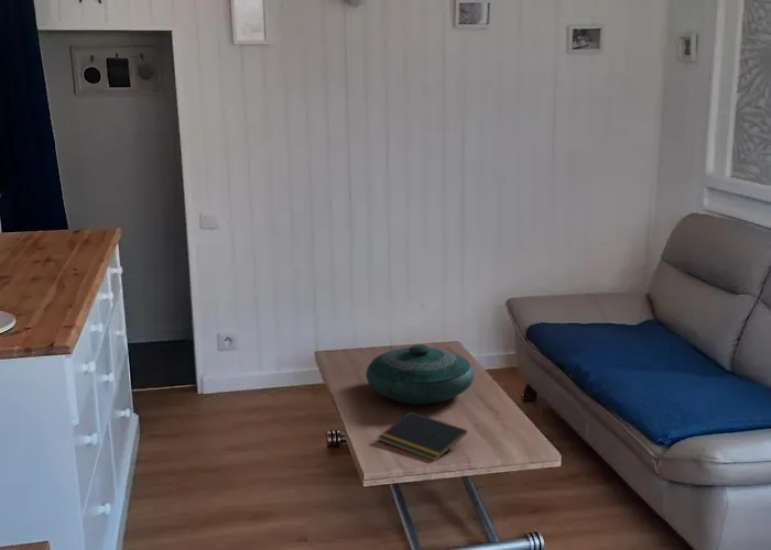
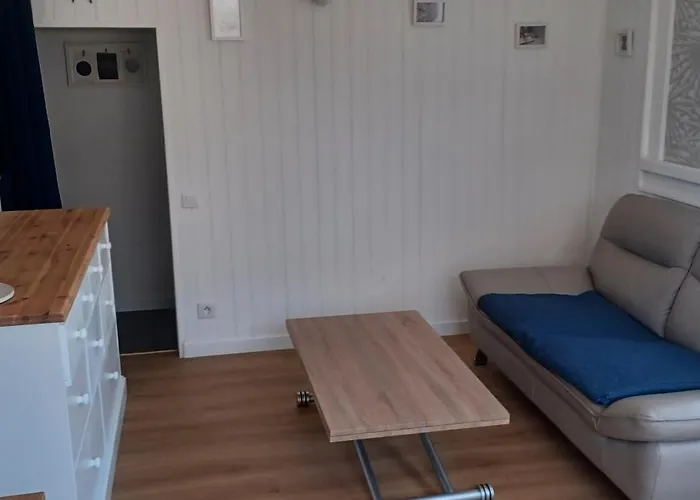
- notepad [377,410,468,462]
- decorative bowl [365,343,476,406]
